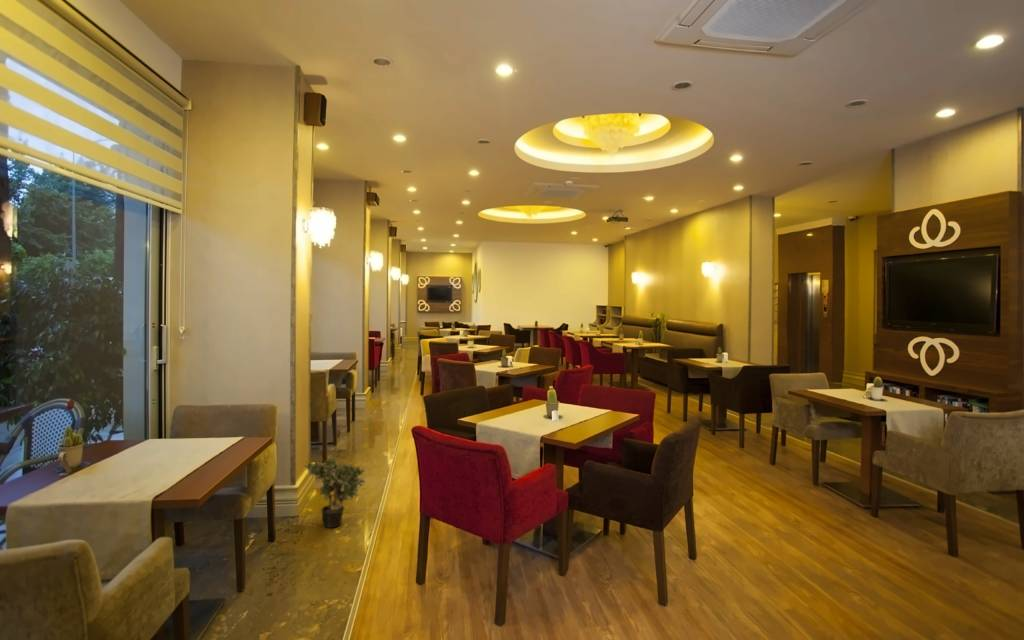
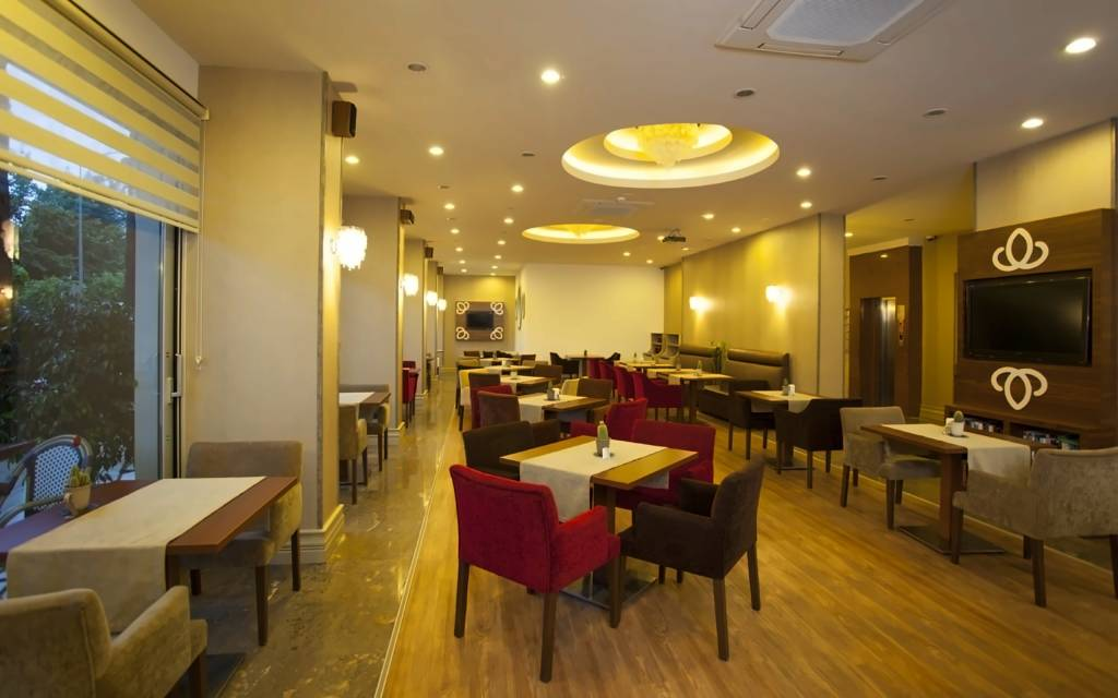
- potted plant [303,457,366,529]
